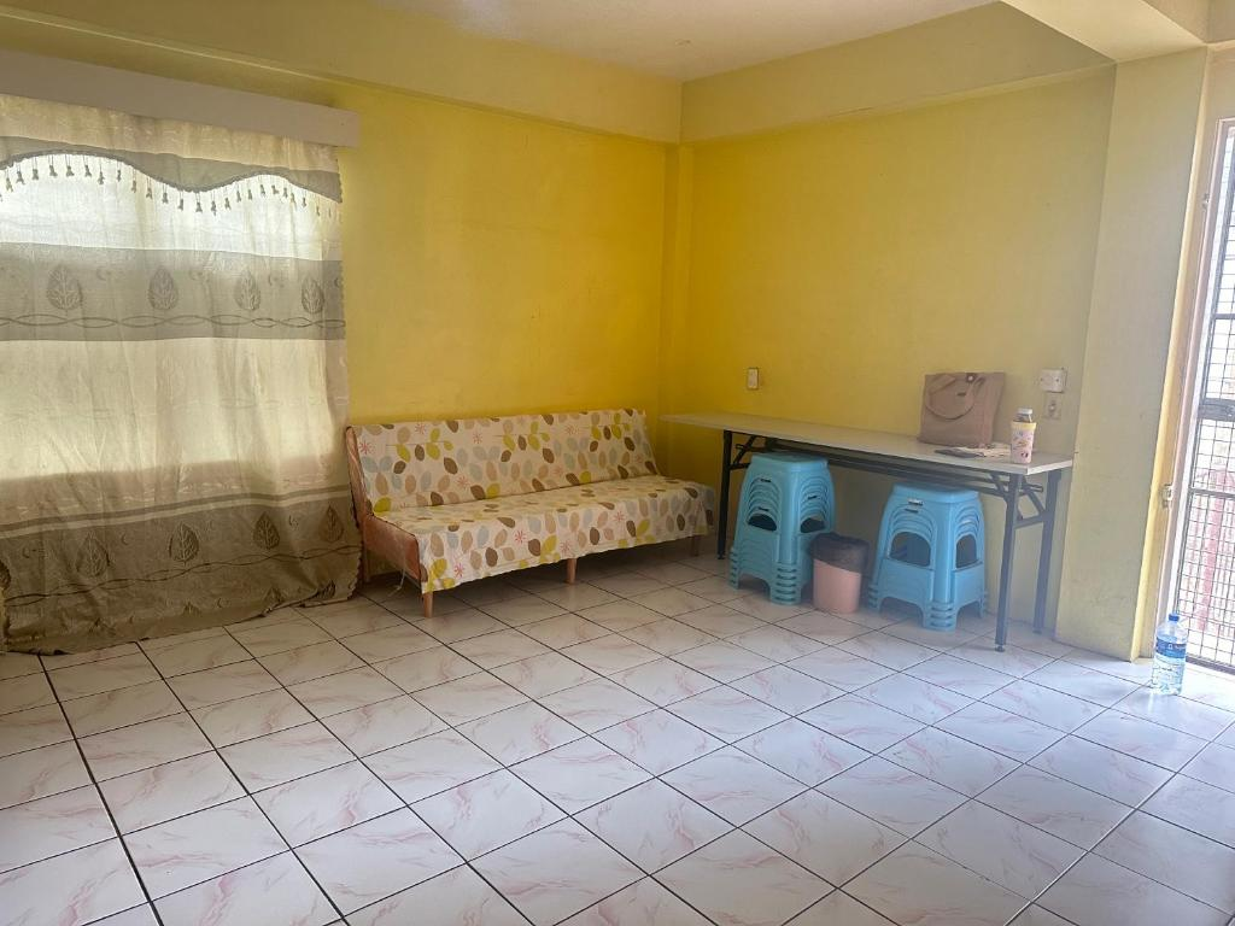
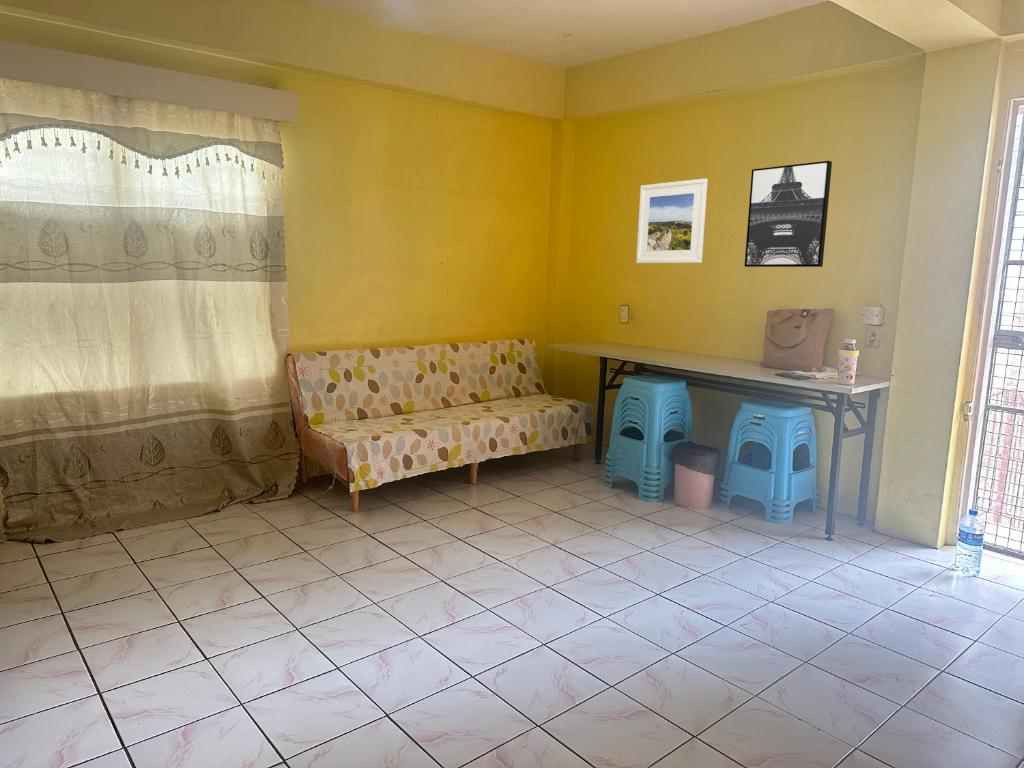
+ wall art [744,160,833,268]
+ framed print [635,178,709,264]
